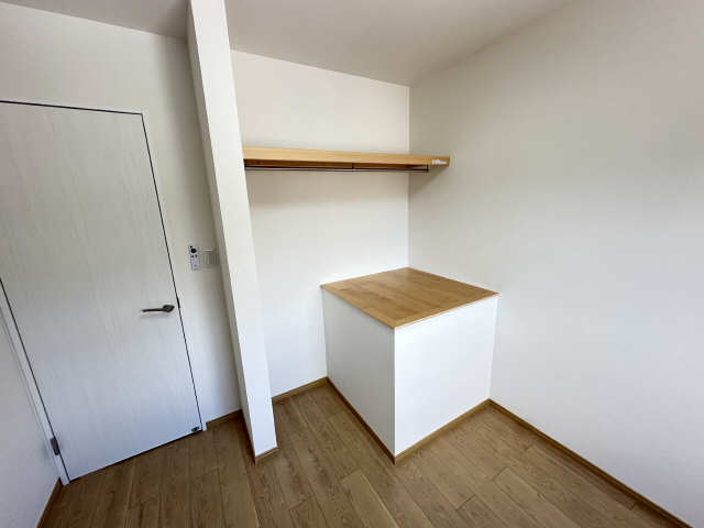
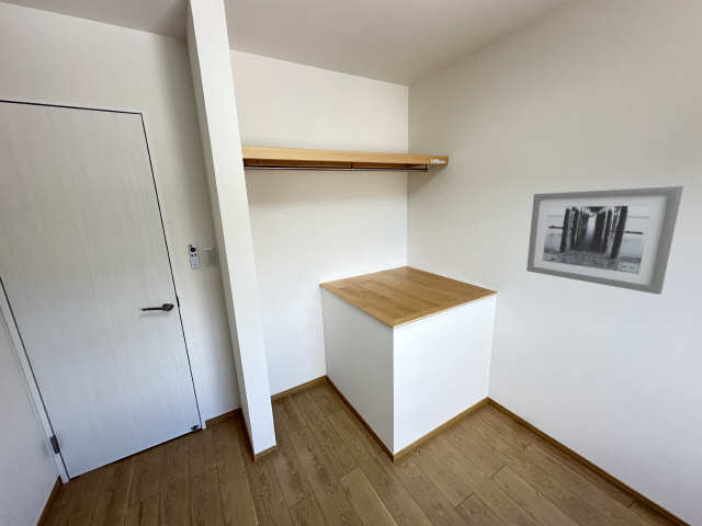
+ wall art [525,185,684,296]
